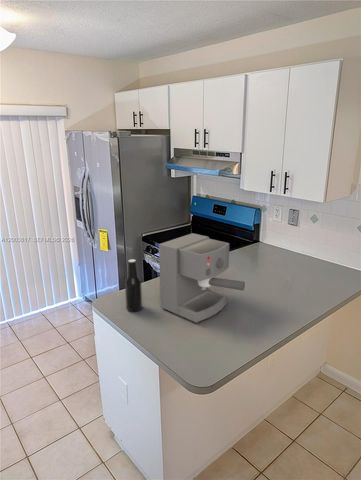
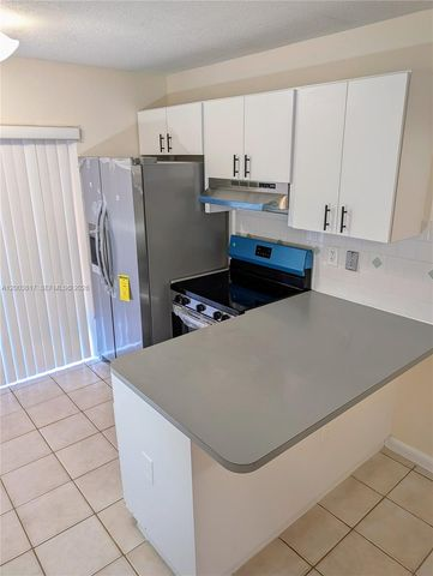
- coffee maker [158,232,246,324]
- beer bottle [124,258,143,312]
